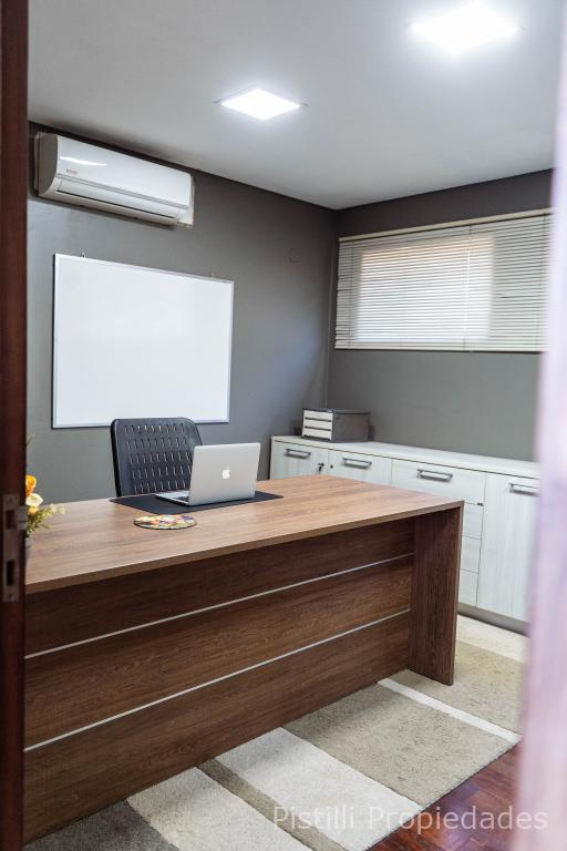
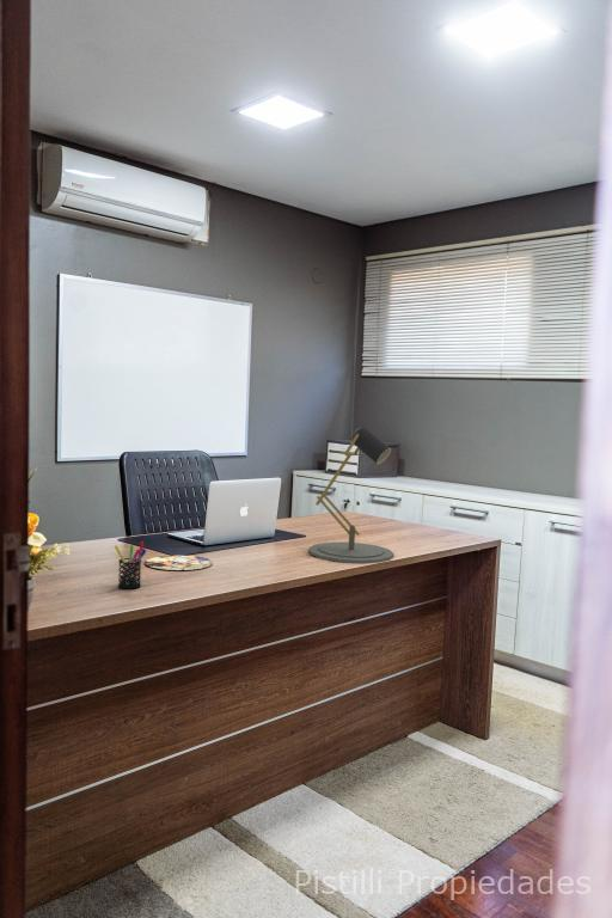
+ pen holder [114,540,147,590]
+ desk lamp [307,426,396,564]
